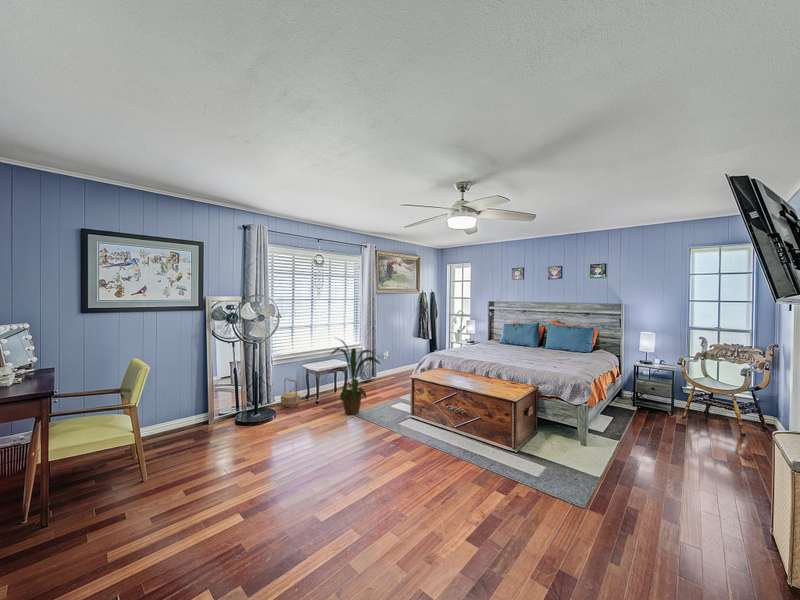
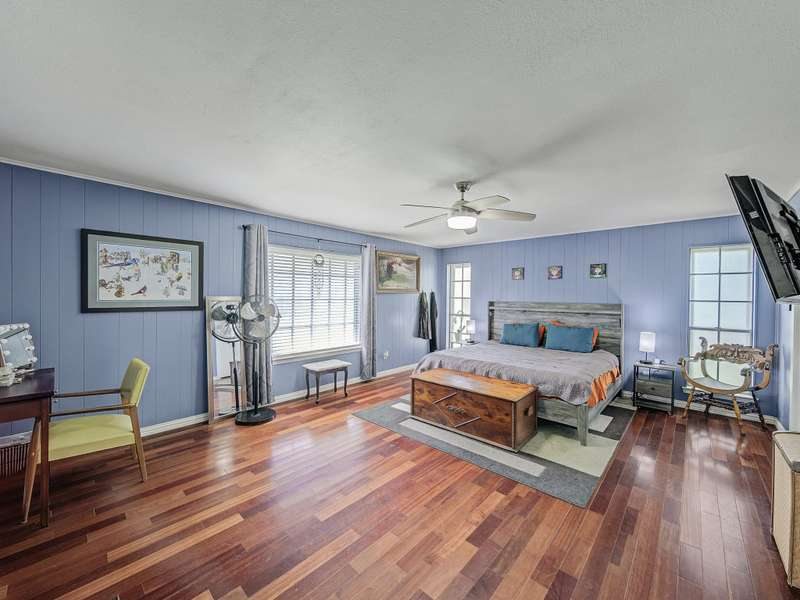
- basket [280,377,301,408]
- house plant [323,337,382,416]
